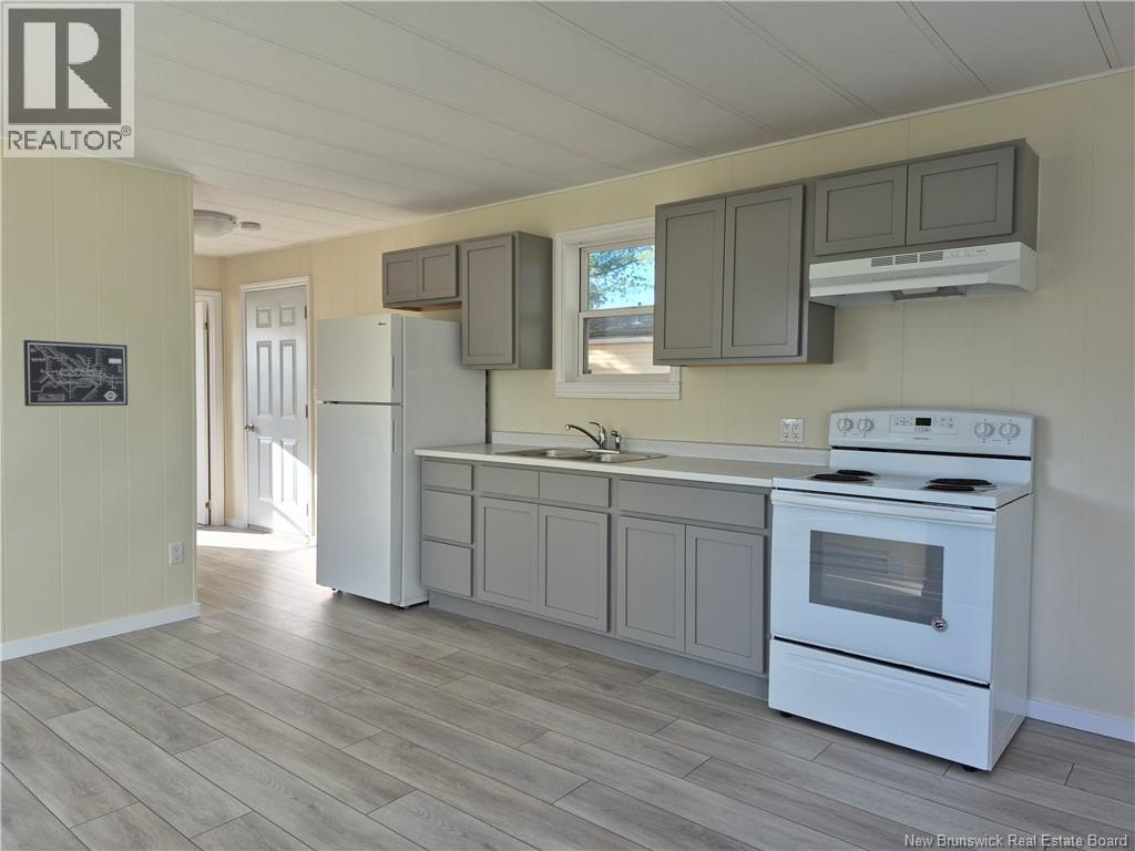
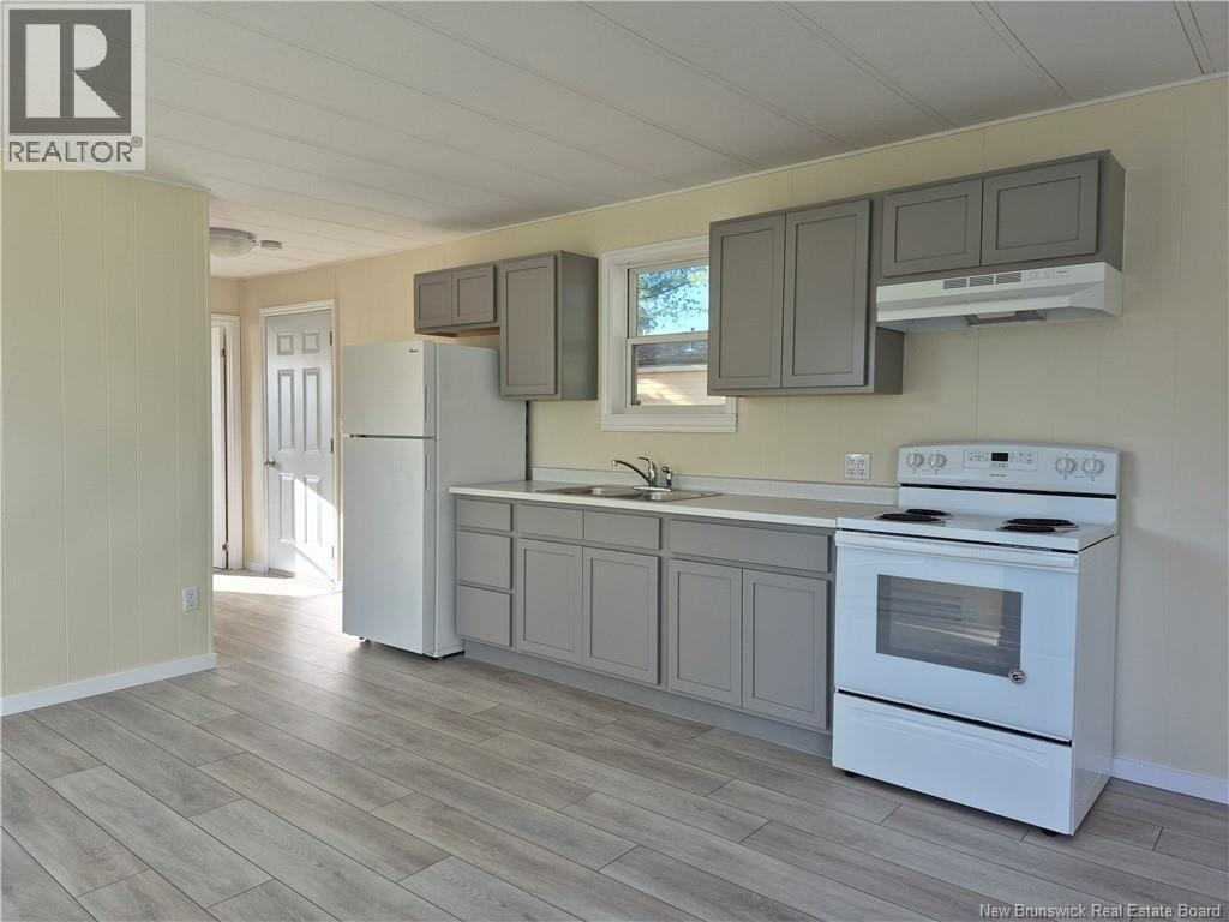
- wall art [22,339,129,407]
